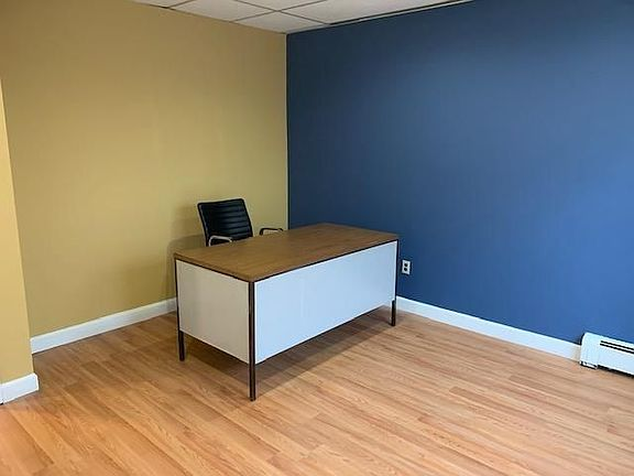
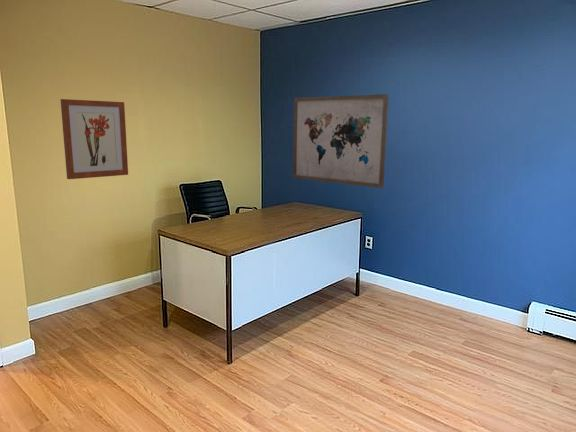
+ wall art [60,98,129,180]
+ wall art [292,93,390,189]
